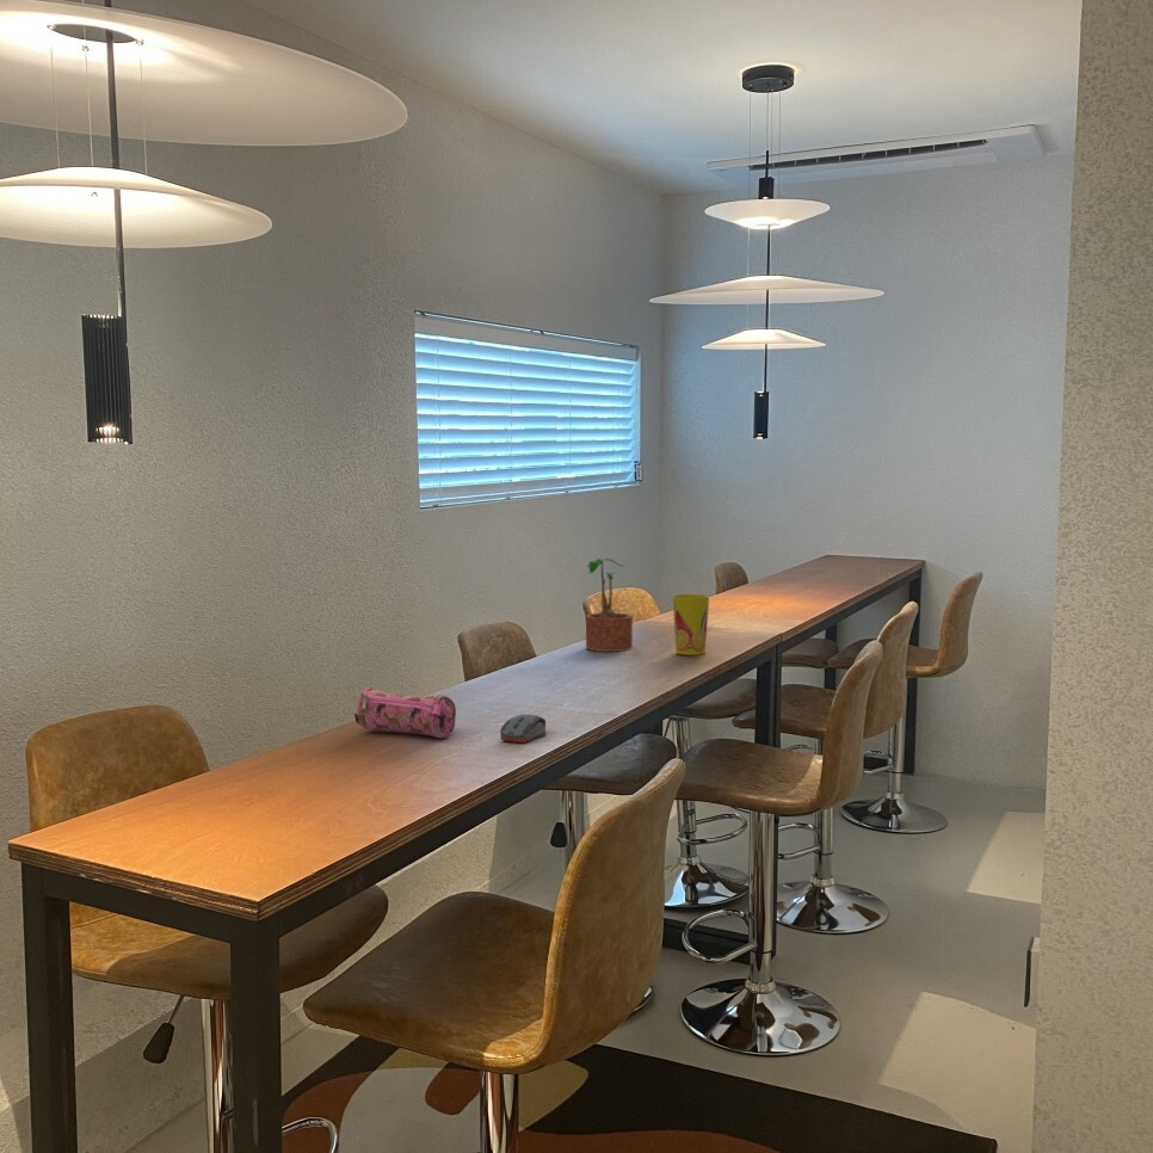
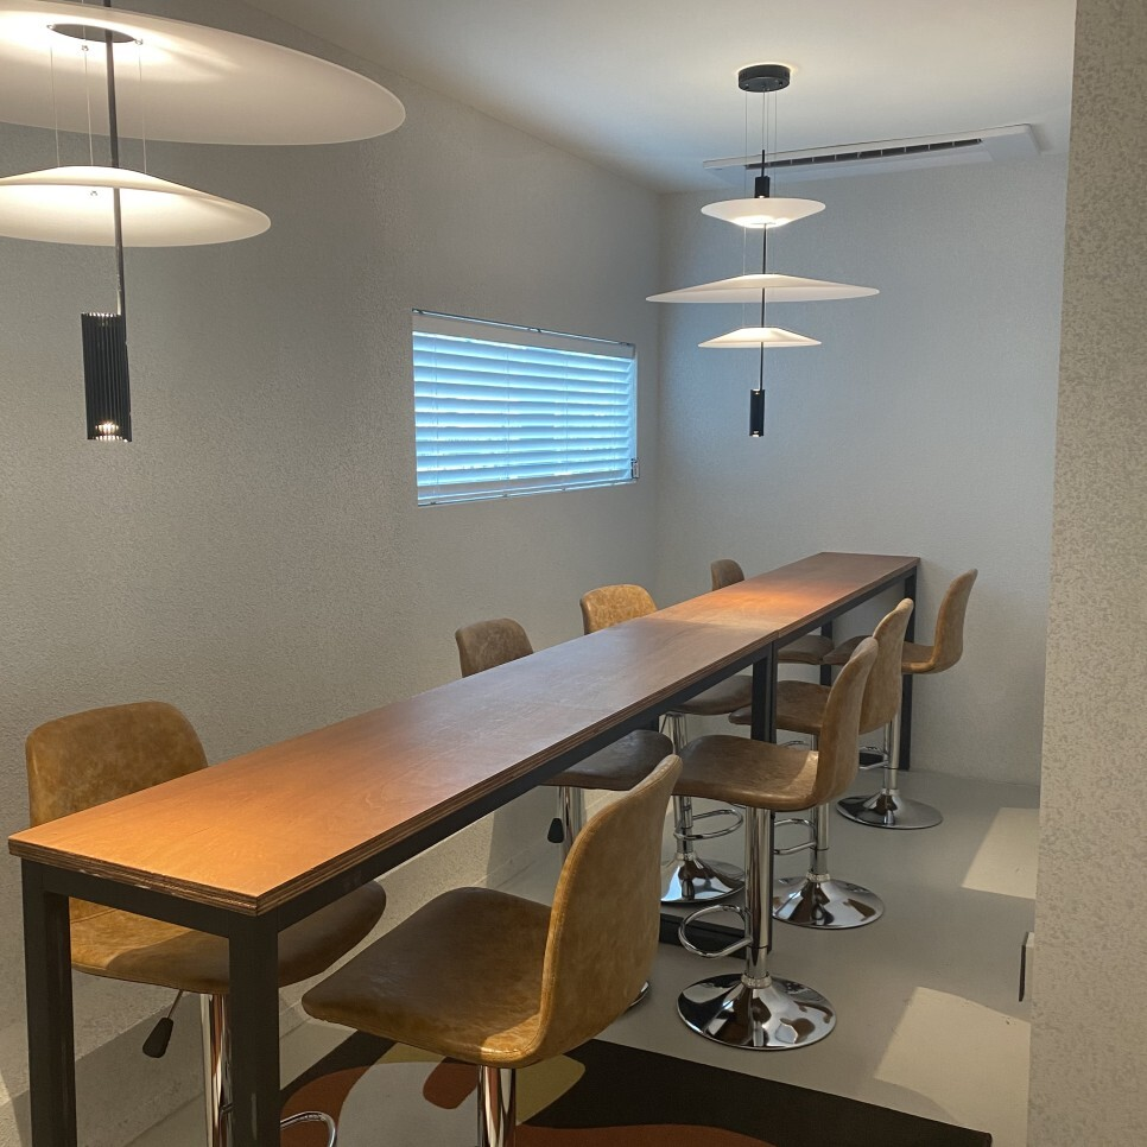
- pencil case [353,686,457,739]
- computer mouse [499,713,547,744]
- potted plant [585,557,634,653]
- cup [671,593,710,656]
